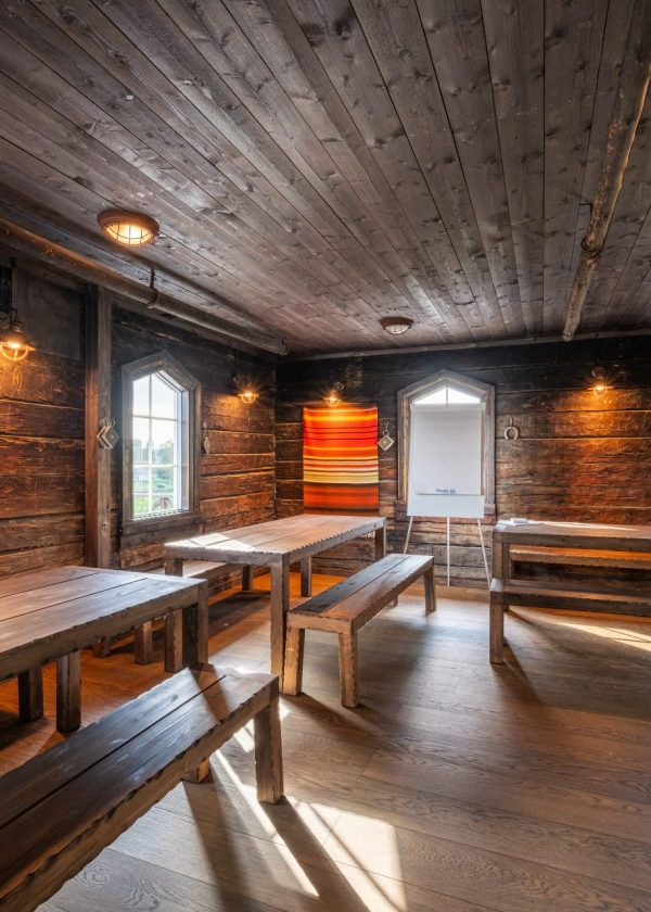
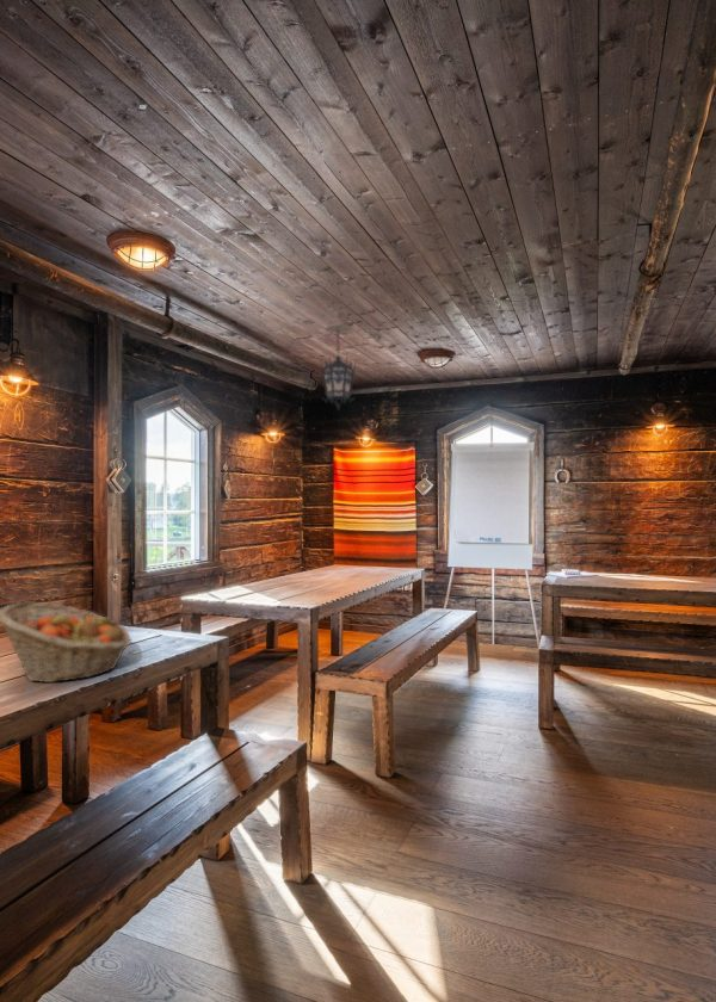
+ hanging lantern [320,323,357,412]
+ fruit basket [0,601,132,684]
